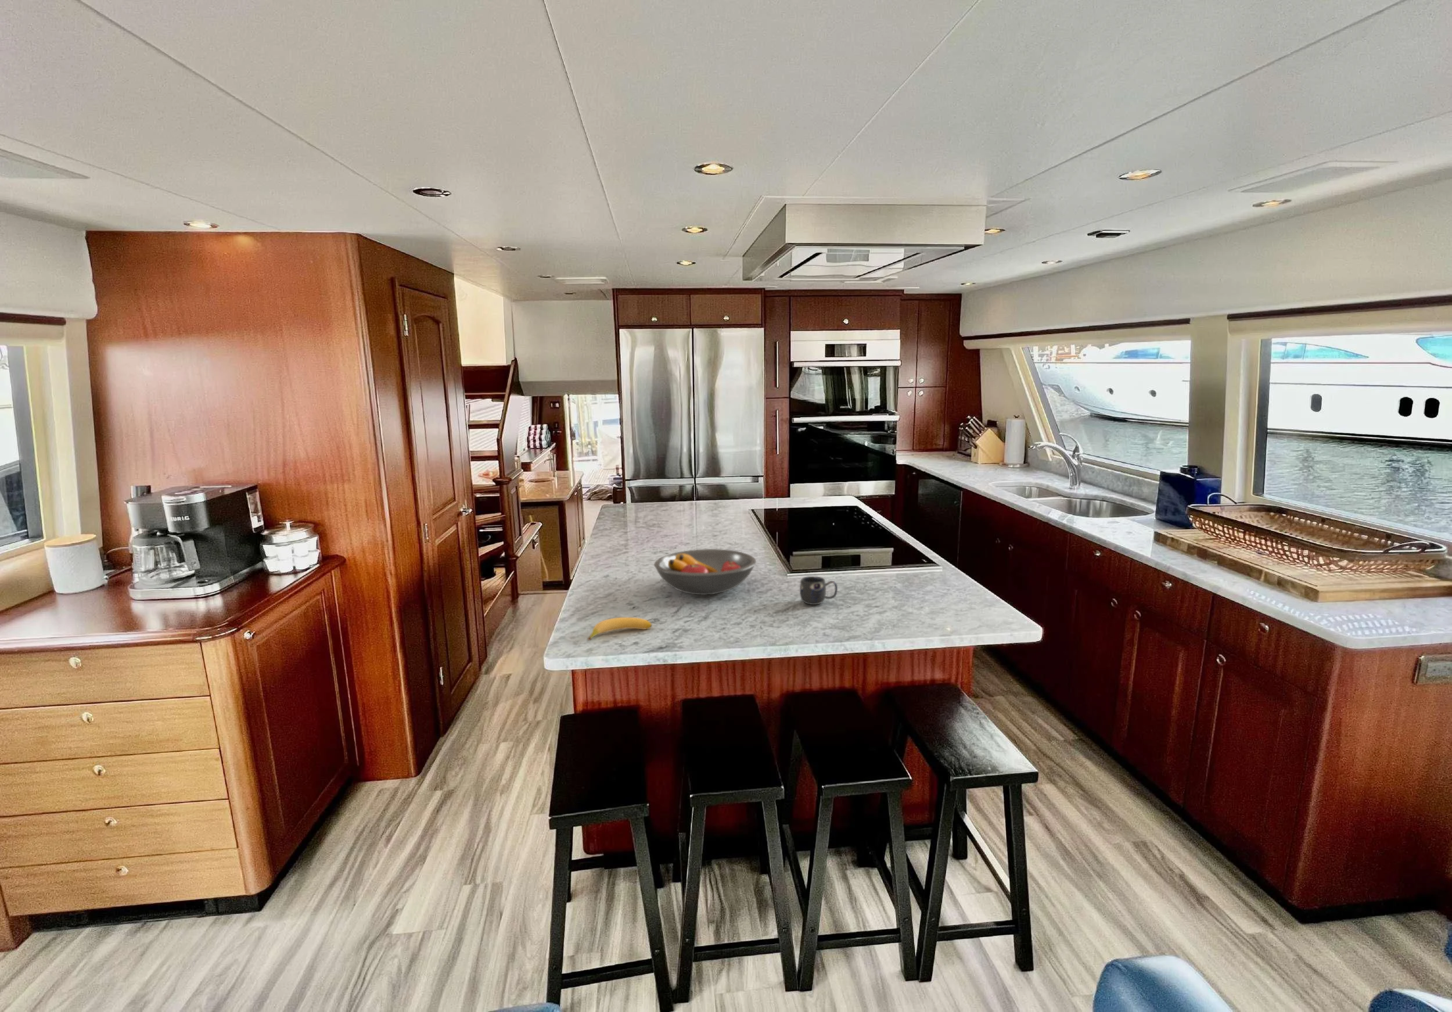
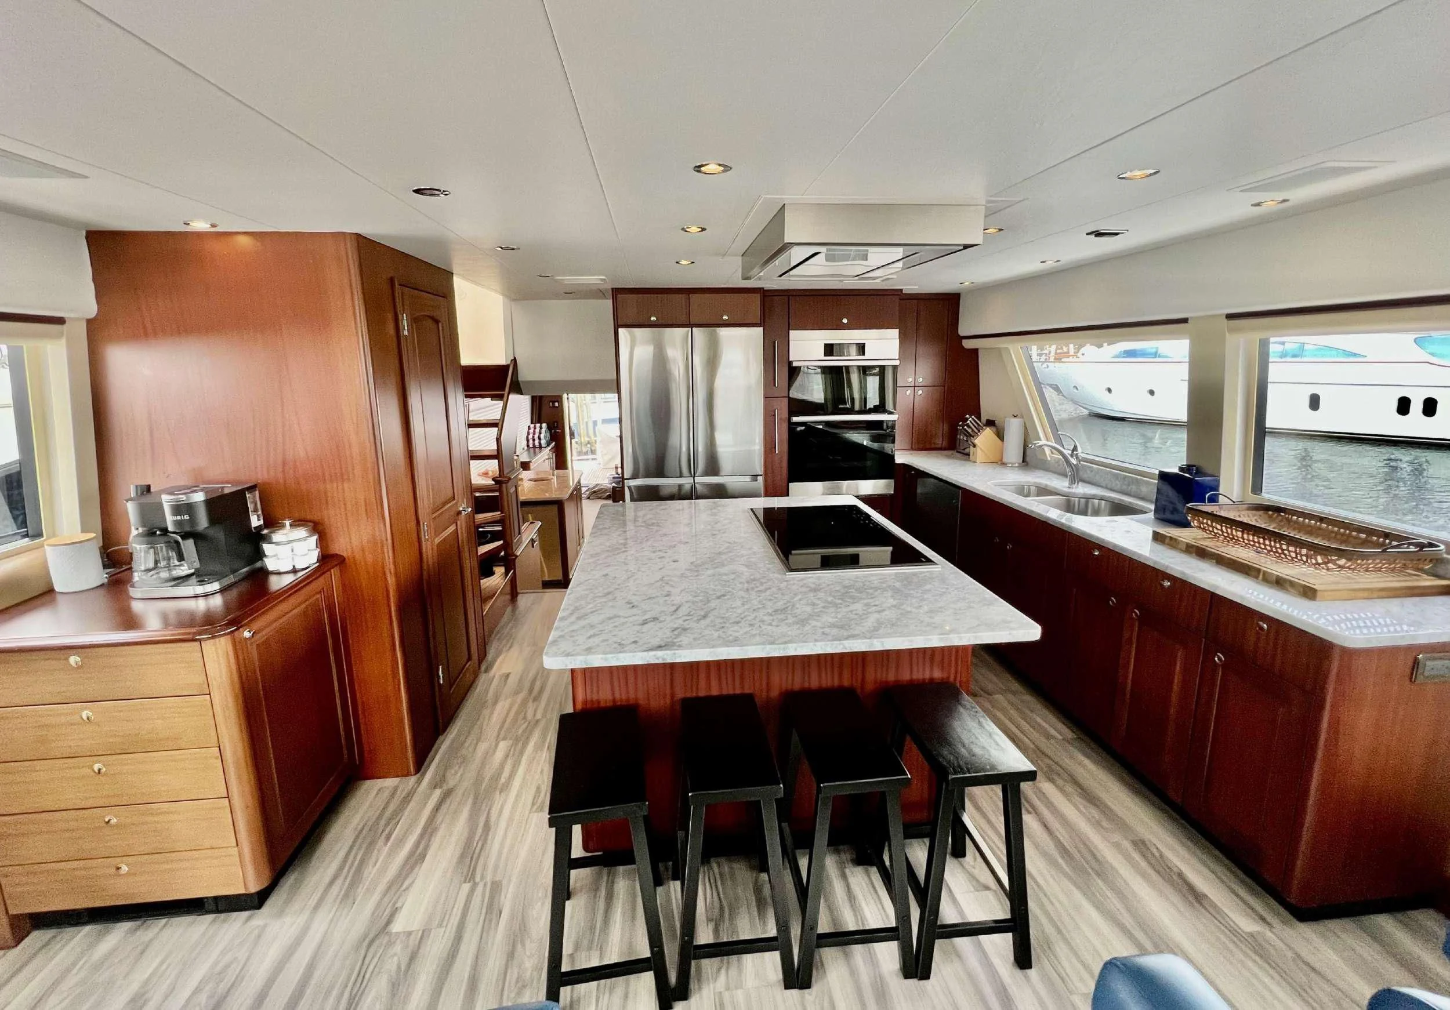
- mug [799,576,839,606]
- banana [587,617,653,641]
- fruit bowl [653,548,757,596]
